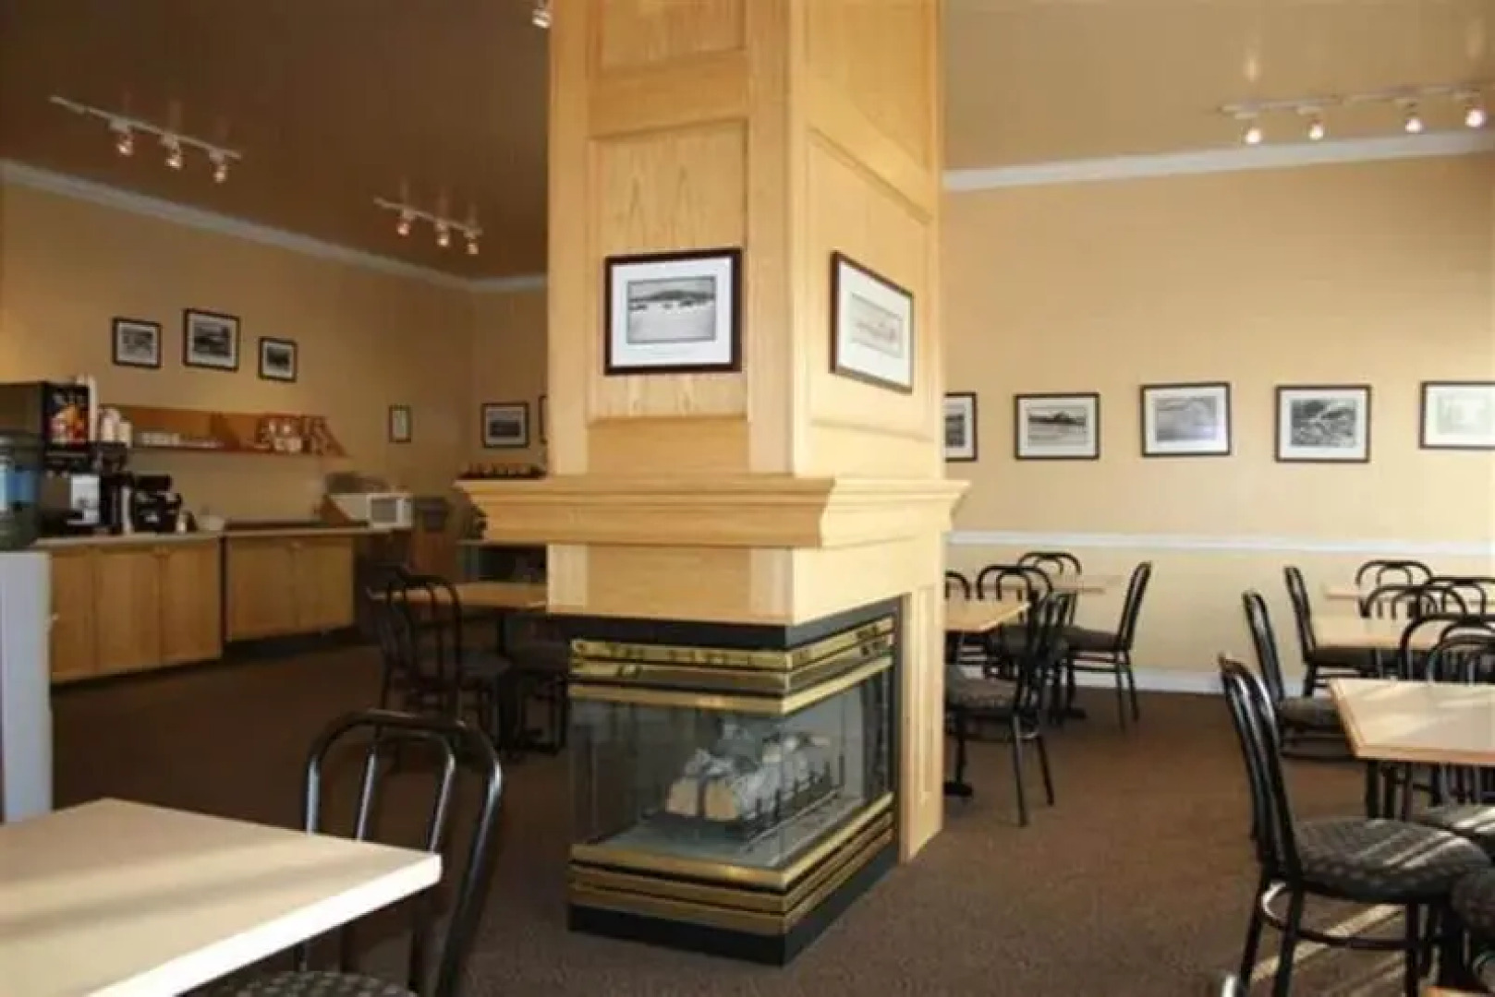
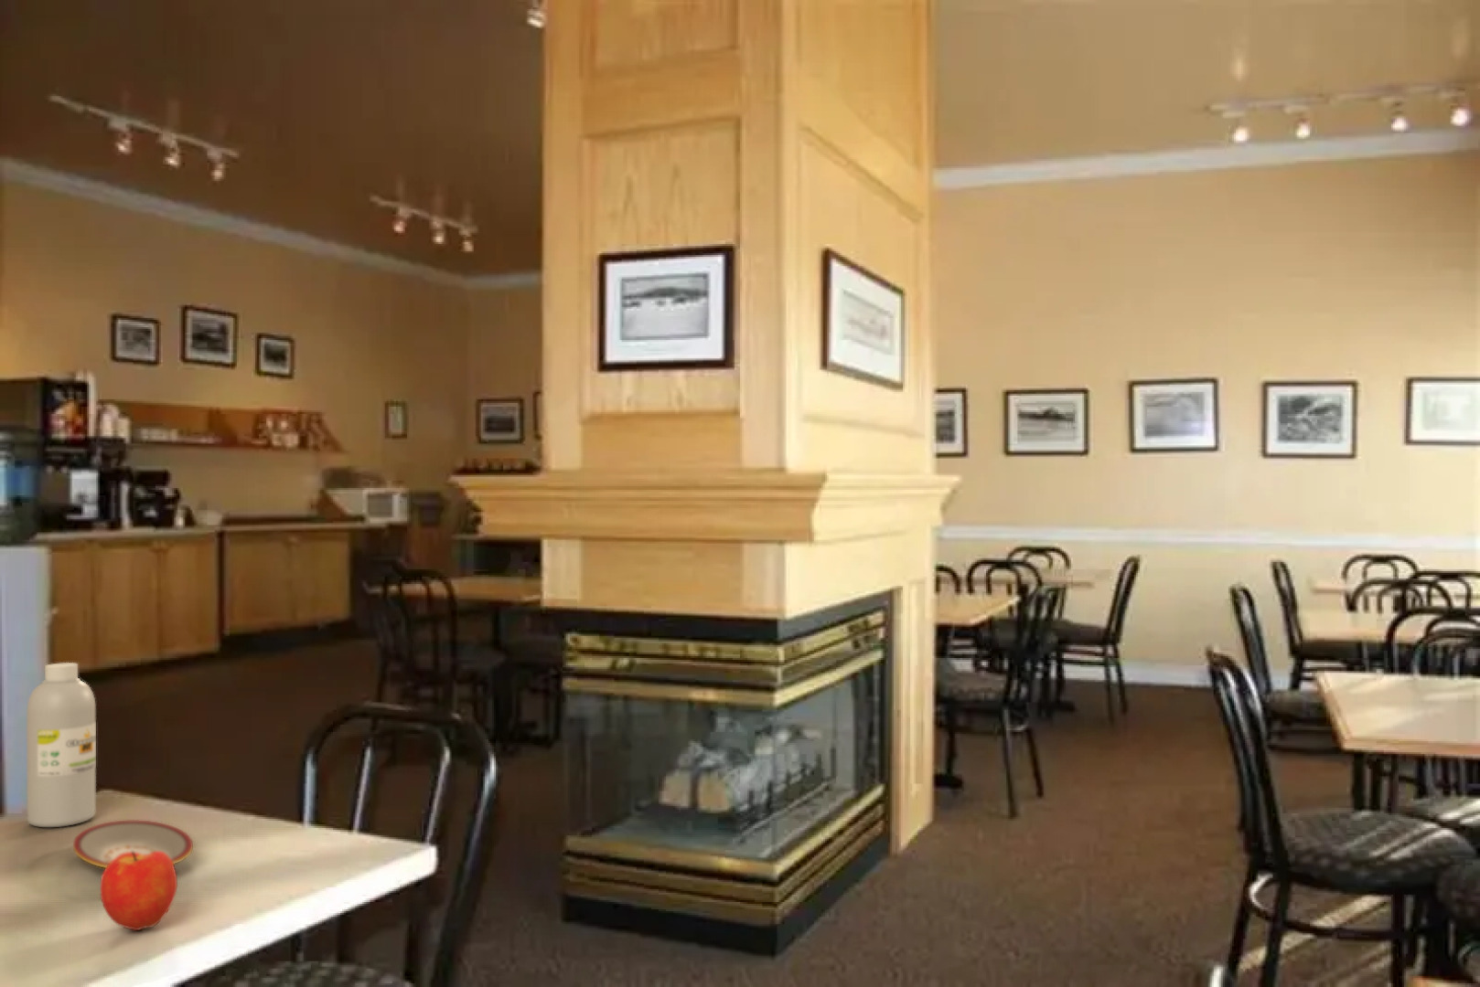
+ juice bottle [25,662,97,828]
+ apple [99,850,179,931]
+ plate [73,820,194,868]
